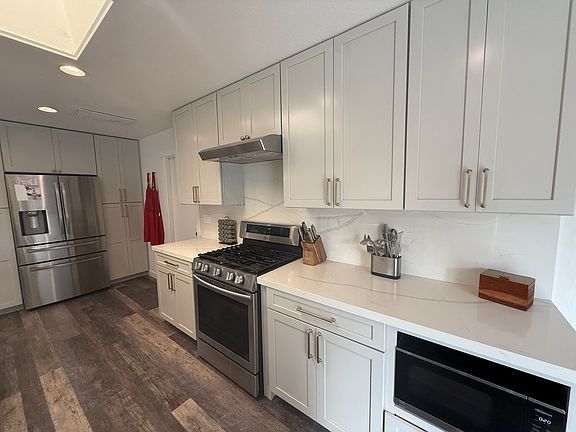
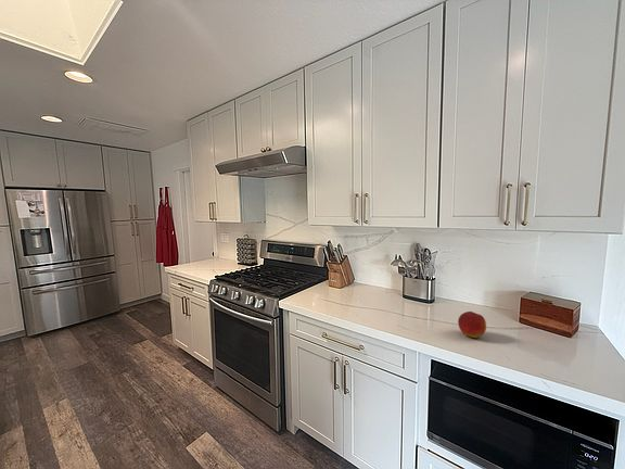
+ apple [457,310,487,339]
